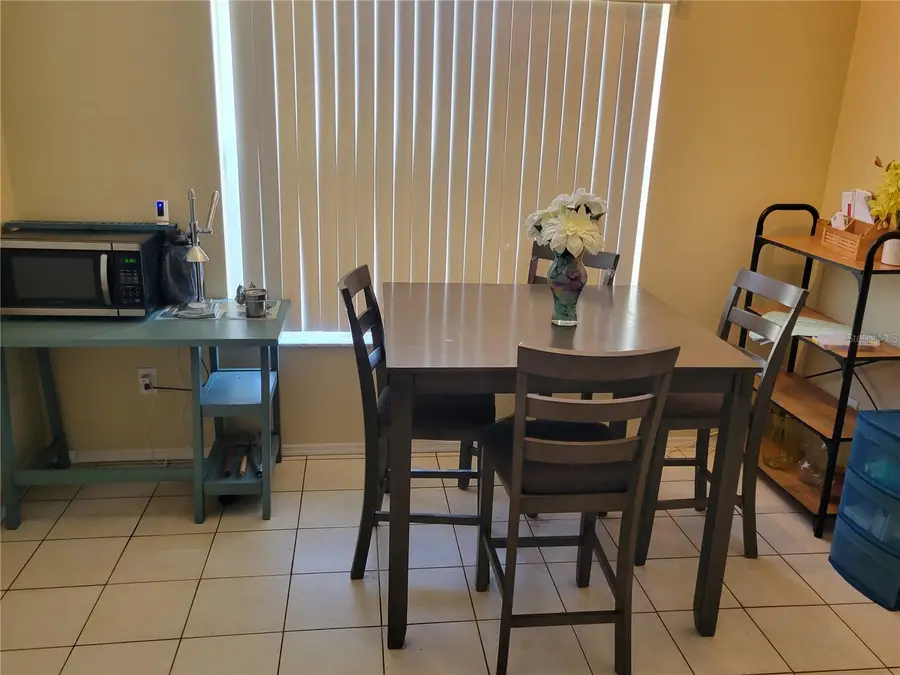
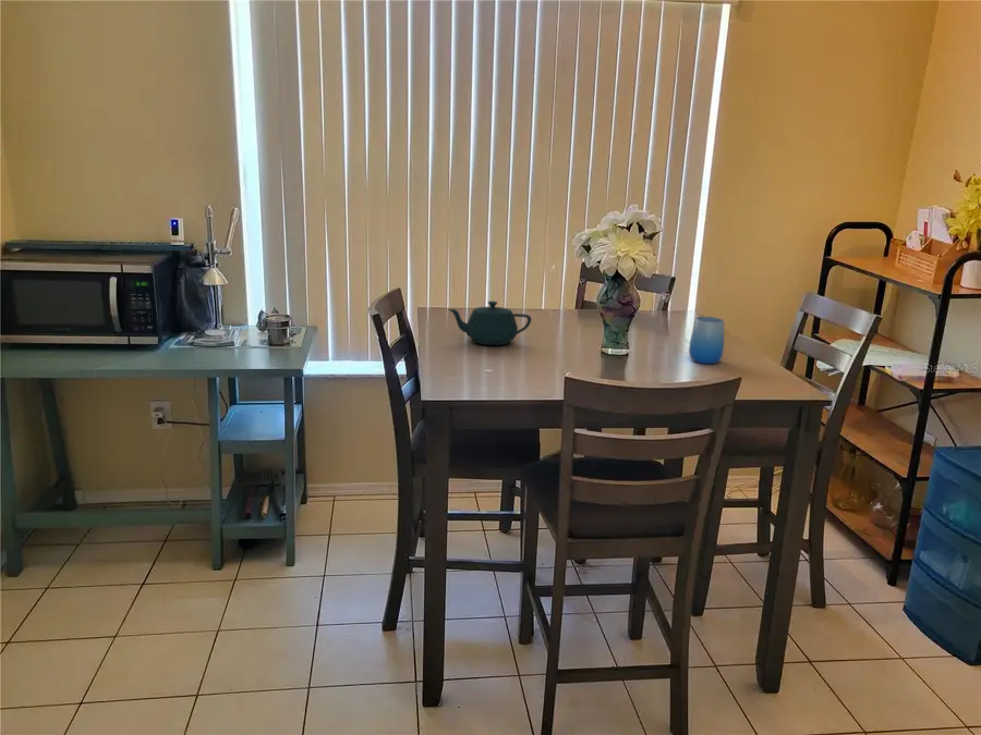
+ cup [688,316,725,365]
+ teapot [447,299,532,346]
